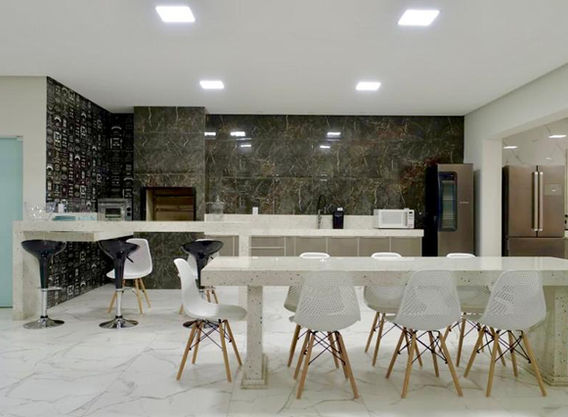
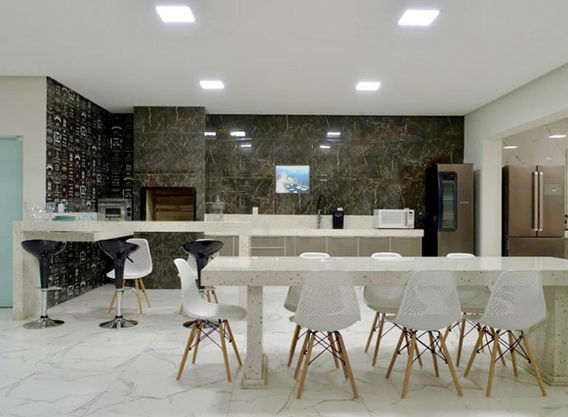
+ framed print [274,164,311,194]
